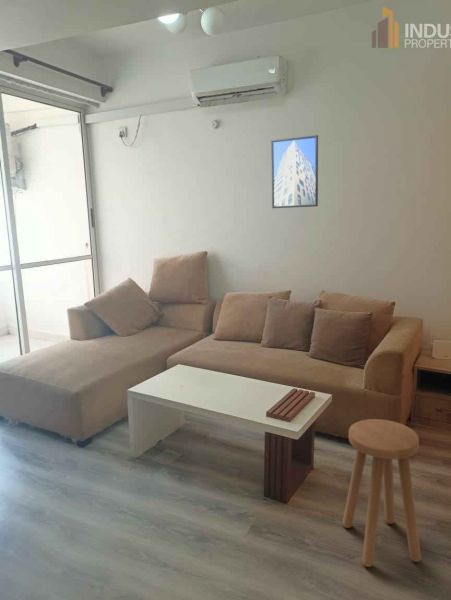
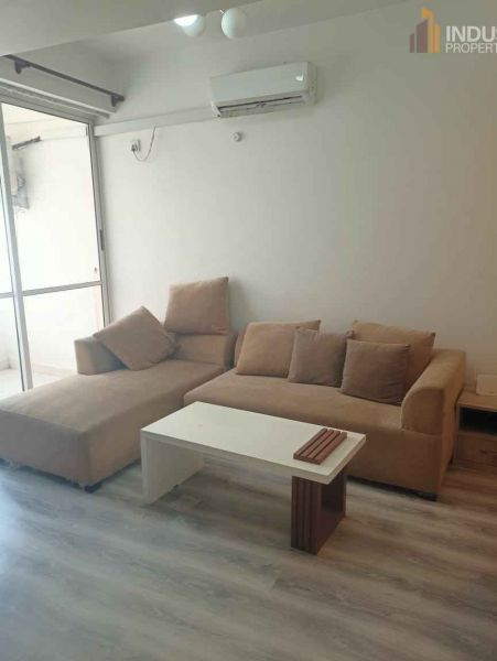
- stool [342,418,422,568]
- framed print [270,134,319,209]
